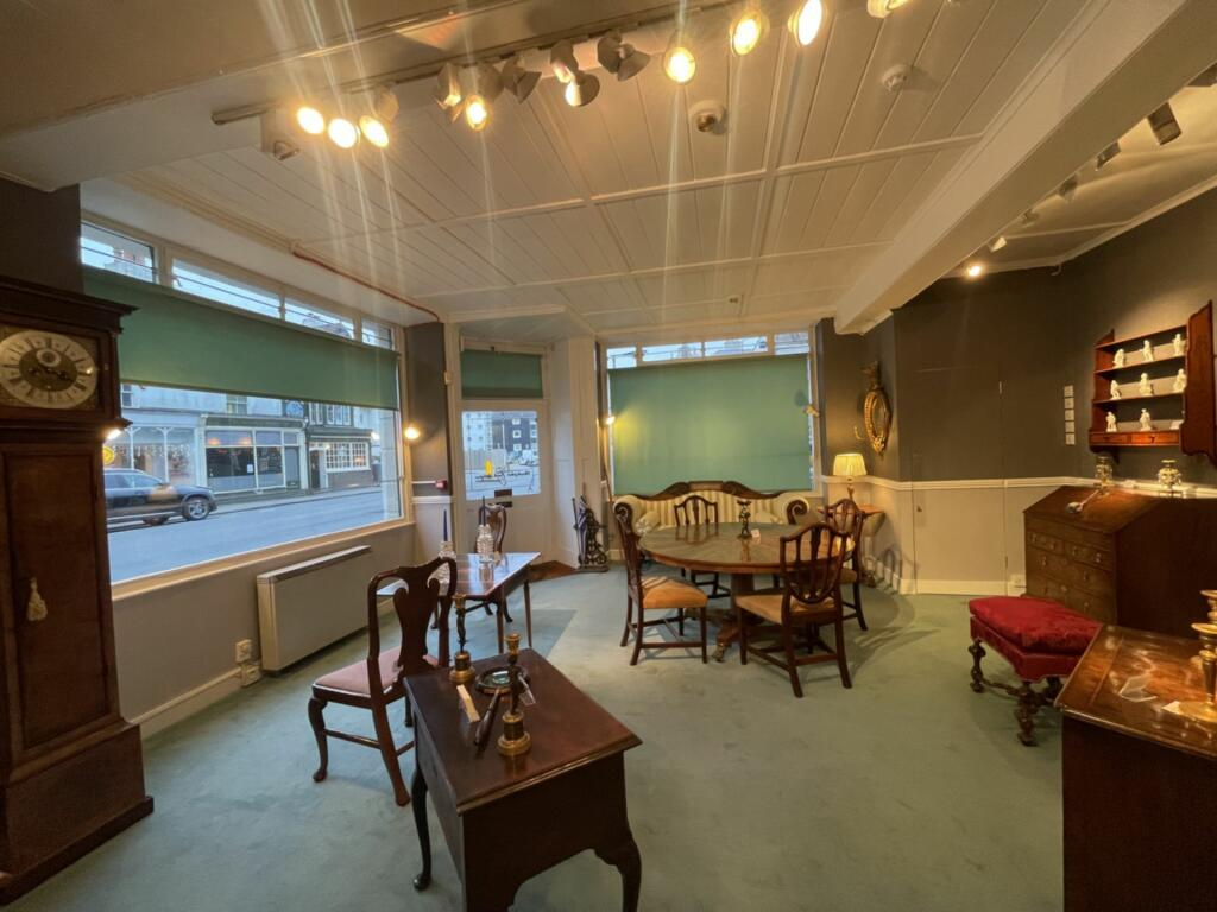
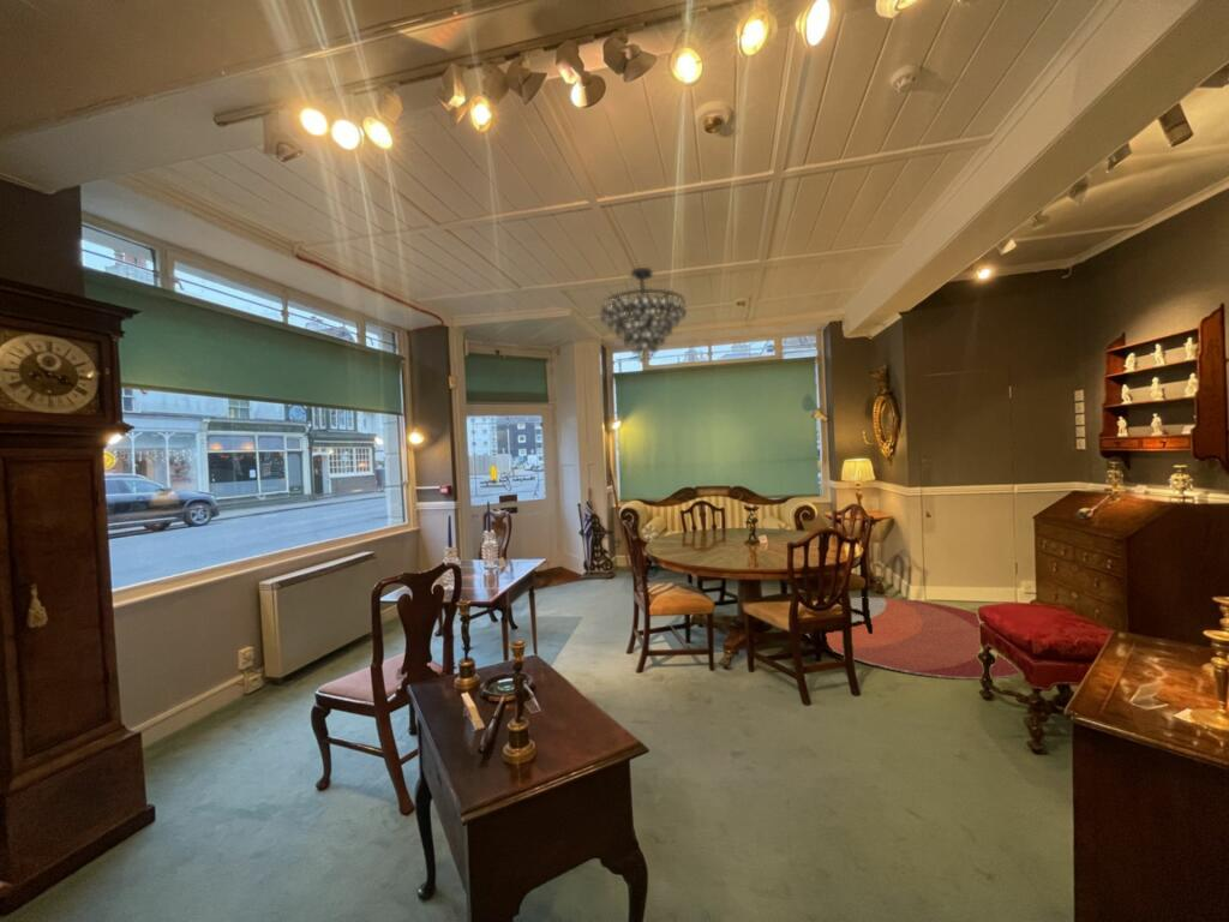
+ rug [805,597,1023,681]
+ chandelier [600,267,688,358]
